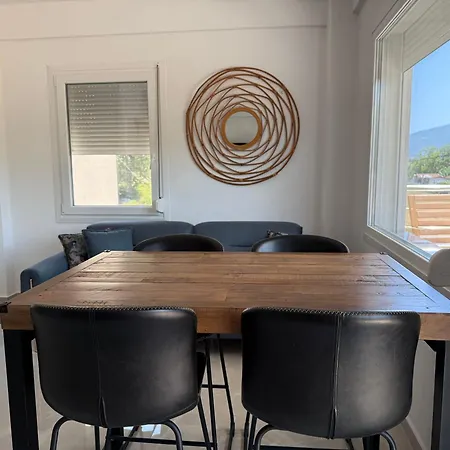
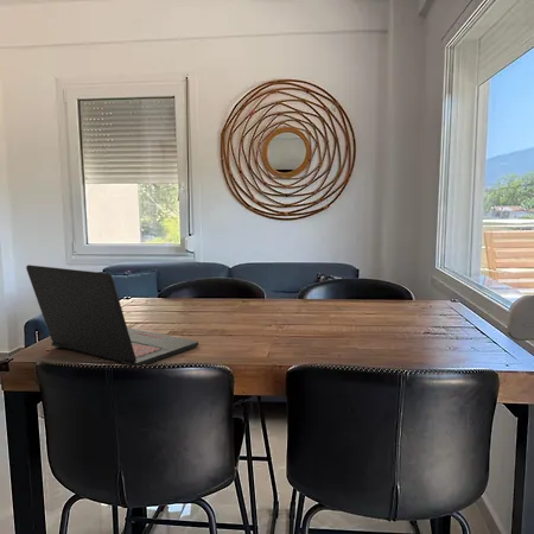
+ laptop [25,263,199,367]
